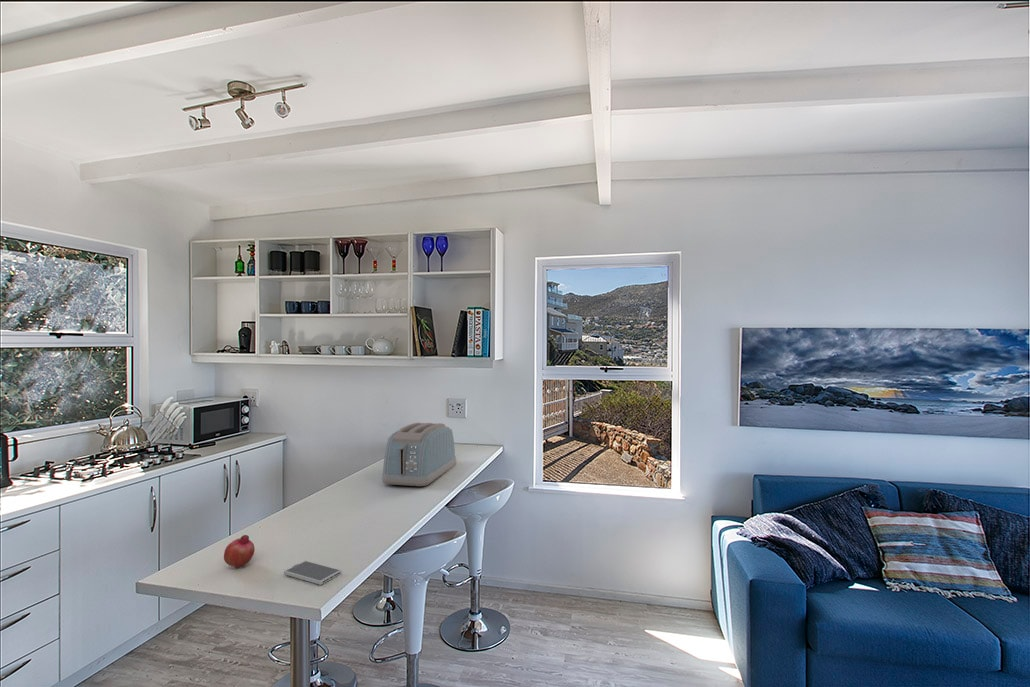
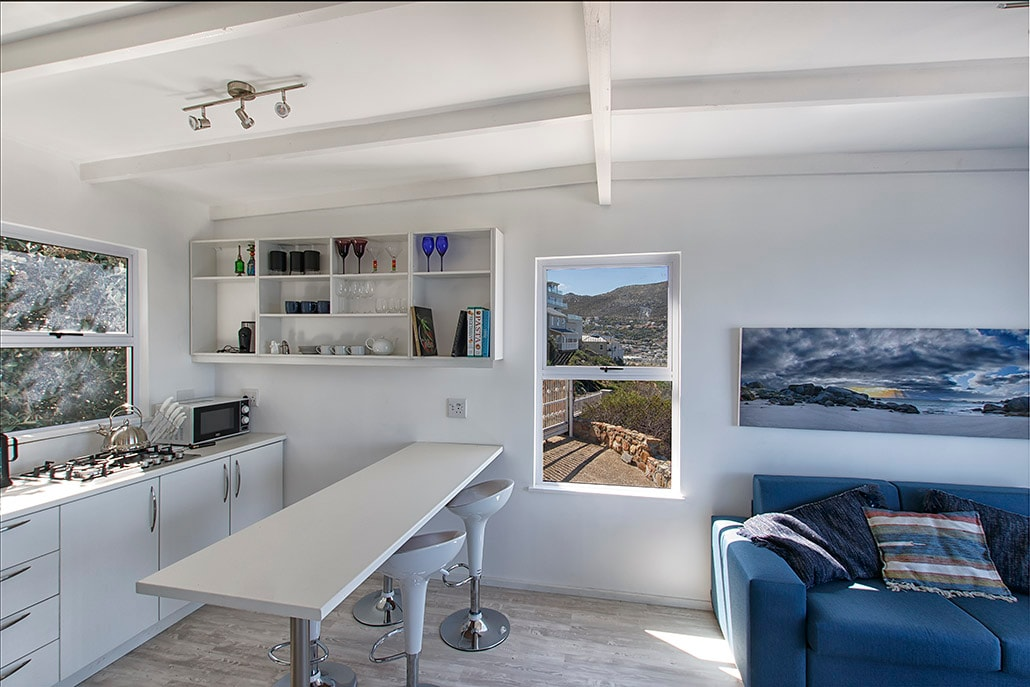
- smartphone [283,560,342,586]
- toaster [381,422,457,487]
- fruit [223,534,256,568]
